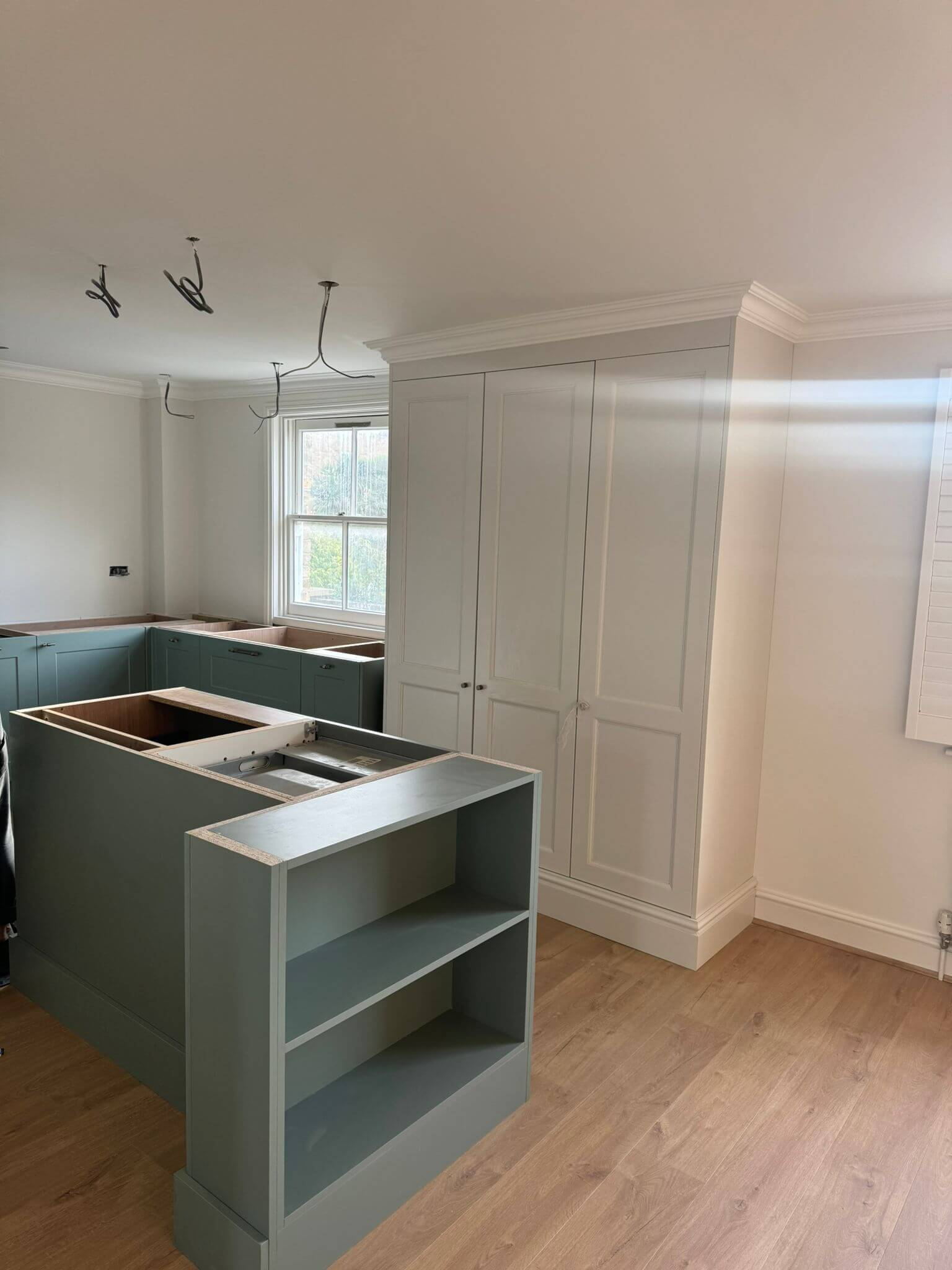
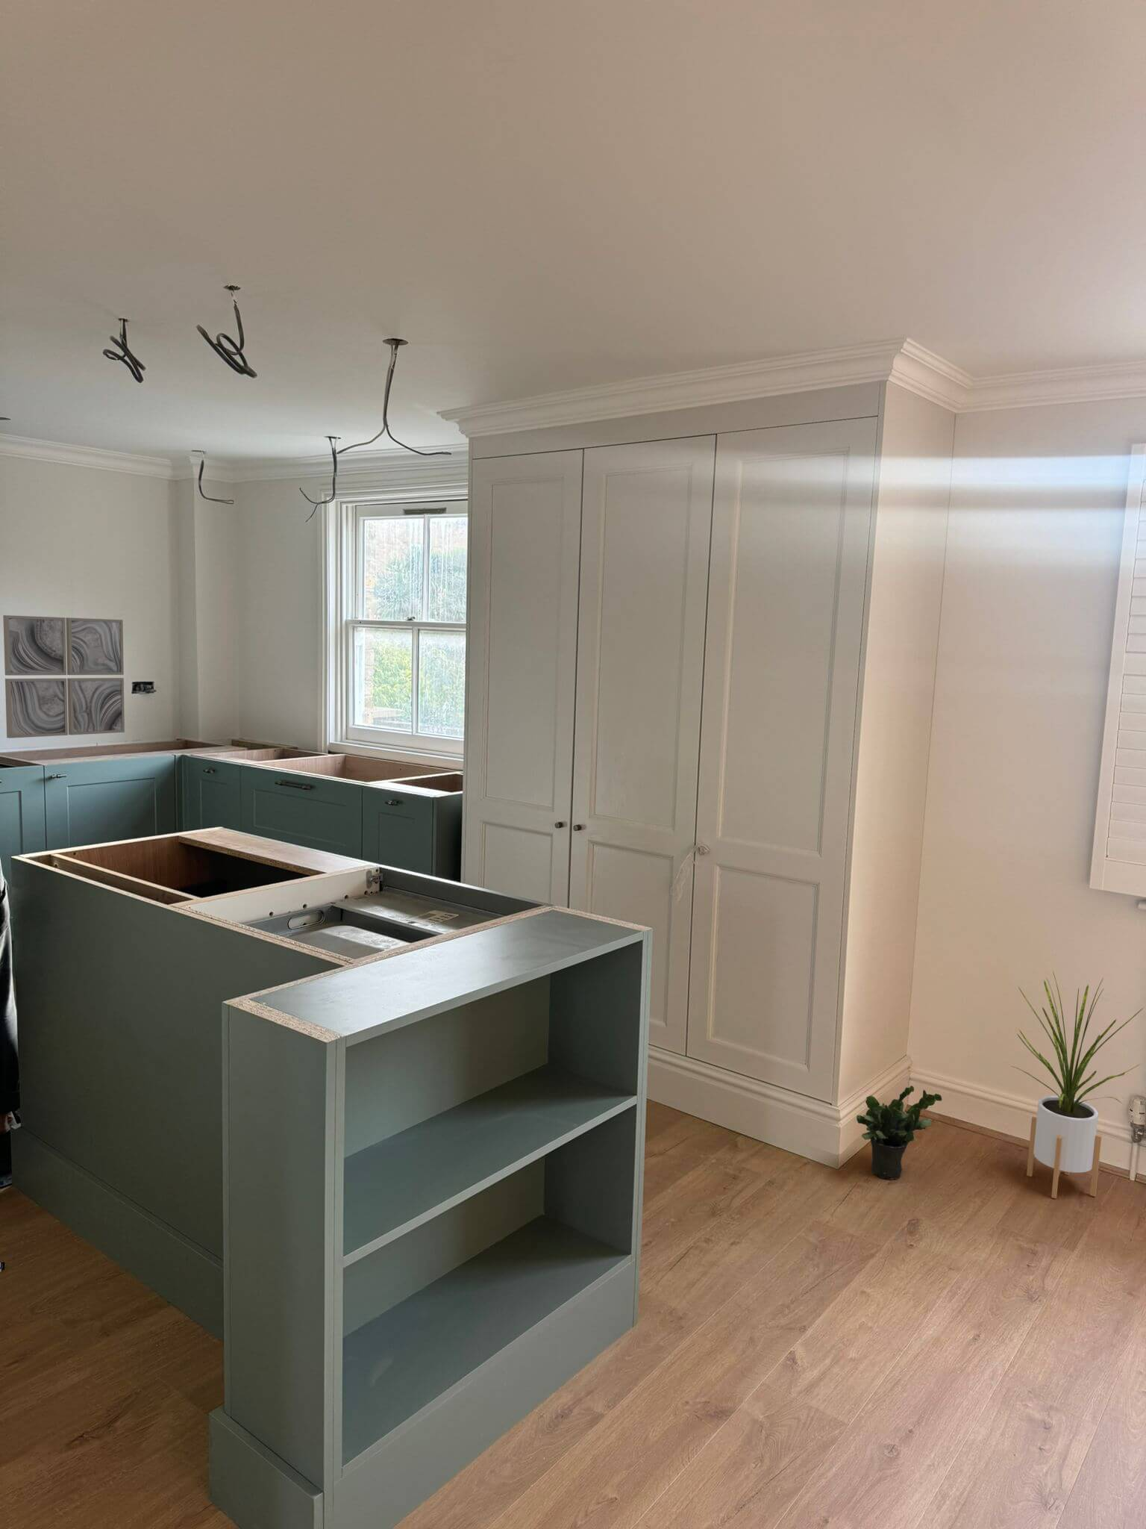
+ wall art [2,614,125,739]
+ potted plant [856,1085,943,1180]
+ house plant [1011,970,1144,1199]
